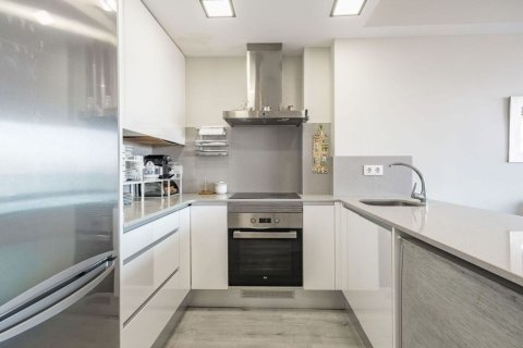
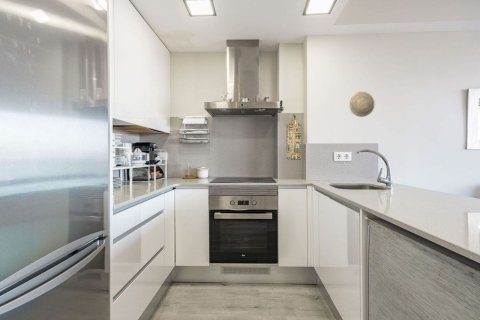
+ decorative plate [348,90,376,118]
